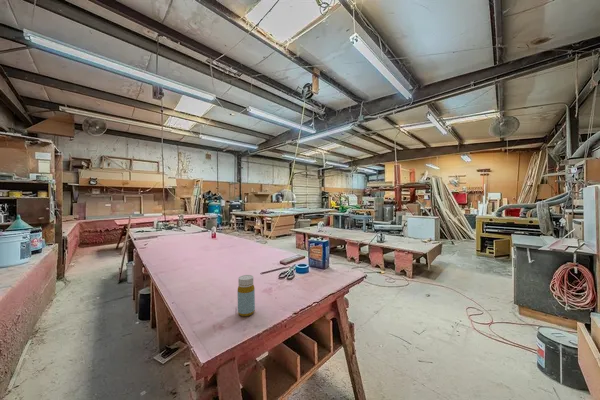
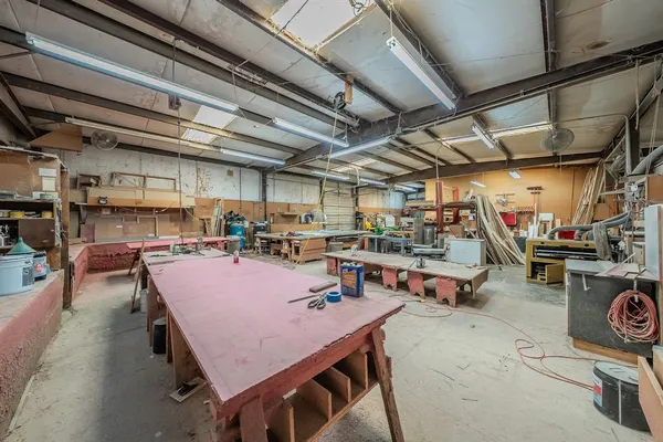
- bottle [237,274,256,317]
